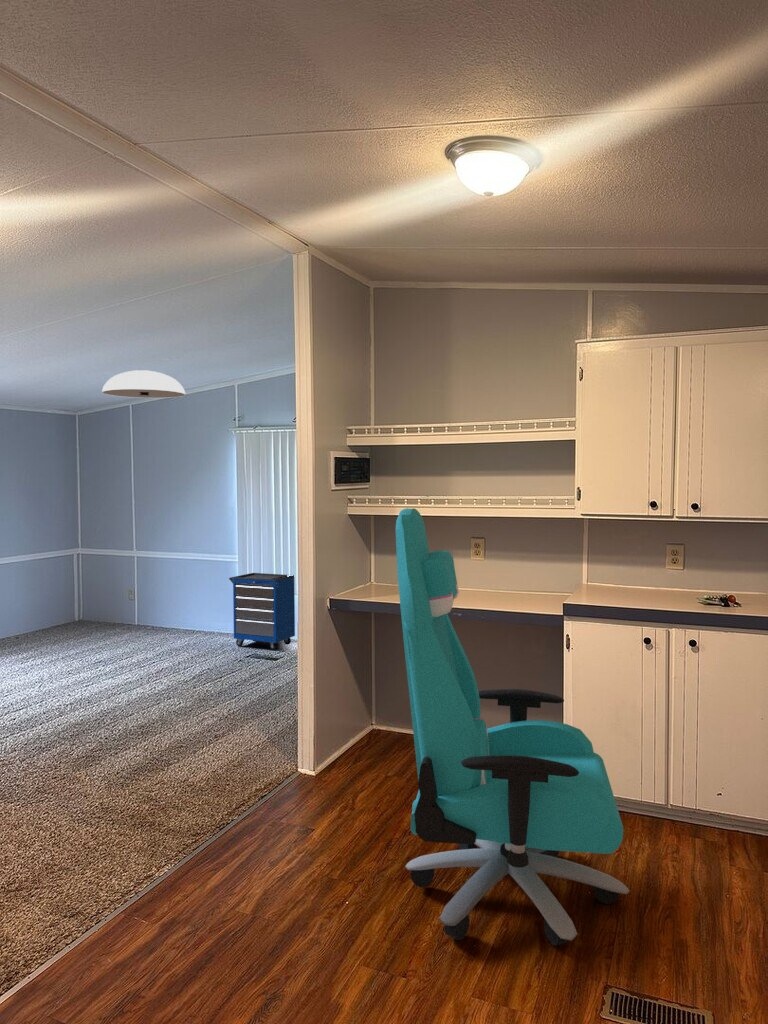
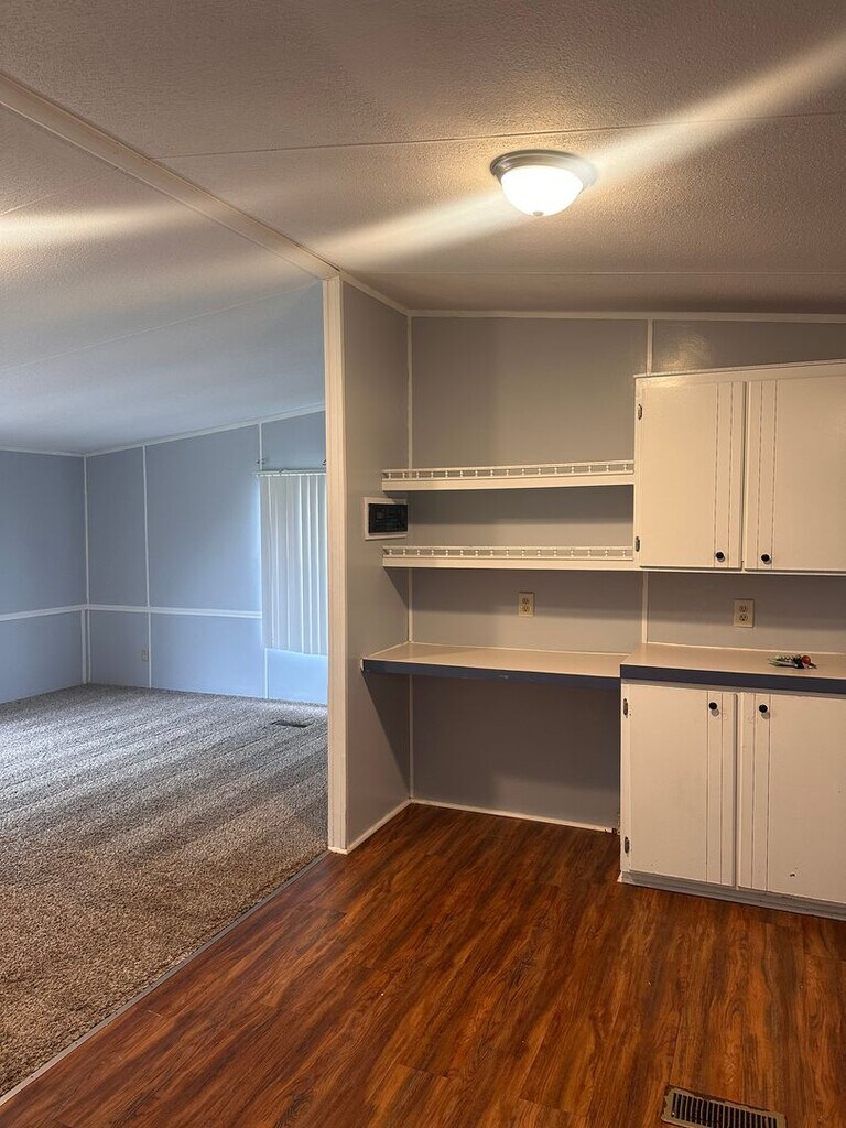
- ceiling light [101,369,186,399]
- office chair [395,507,631,947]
- cabinet [228,572,296,651]
